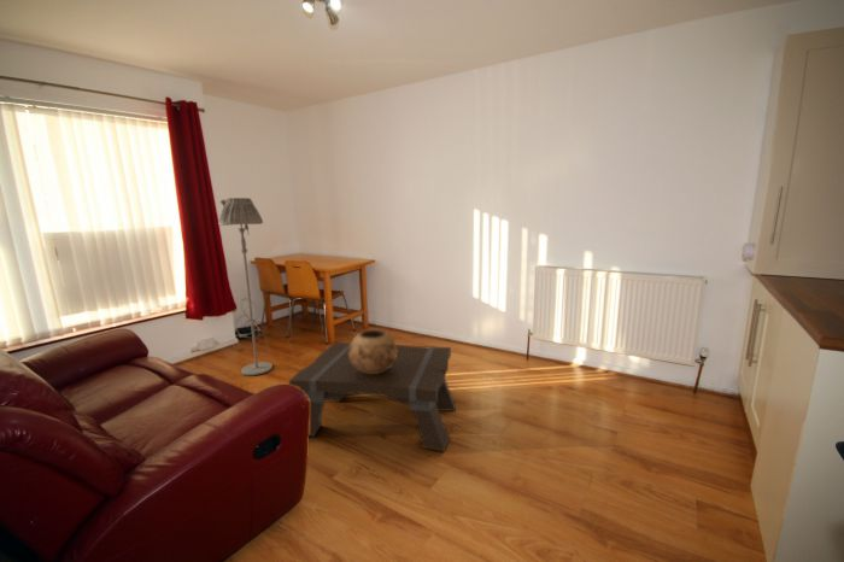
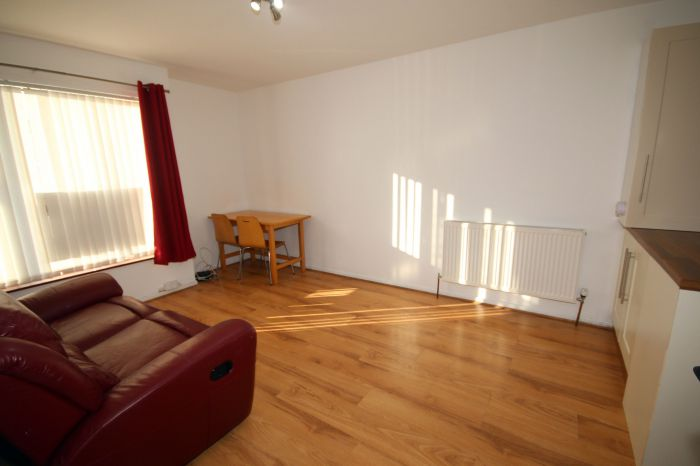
- coffee table [288,341,457,453]
- decorative bowl [350,329,398,374]
- floor lamp [217,197,274,376]
